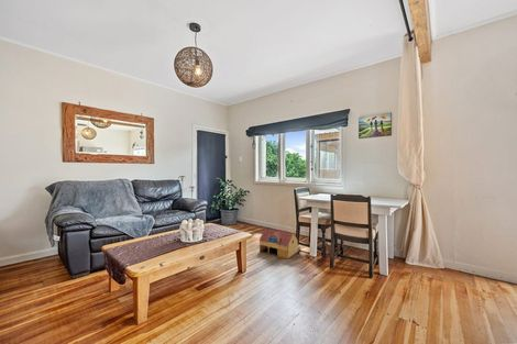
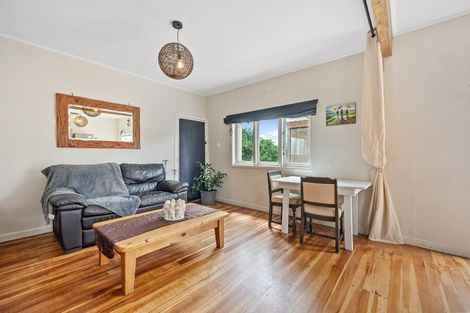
- toy house [258,228,301,260]
